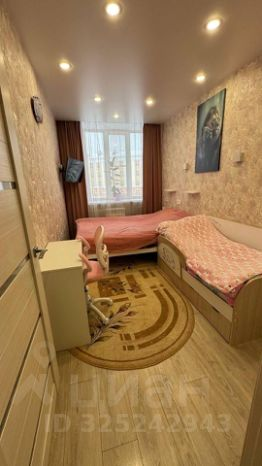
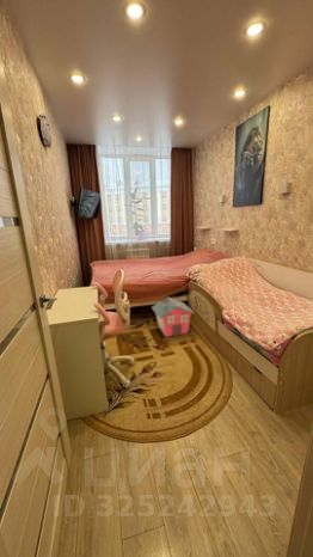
+ toy house [151,295,196,338]
